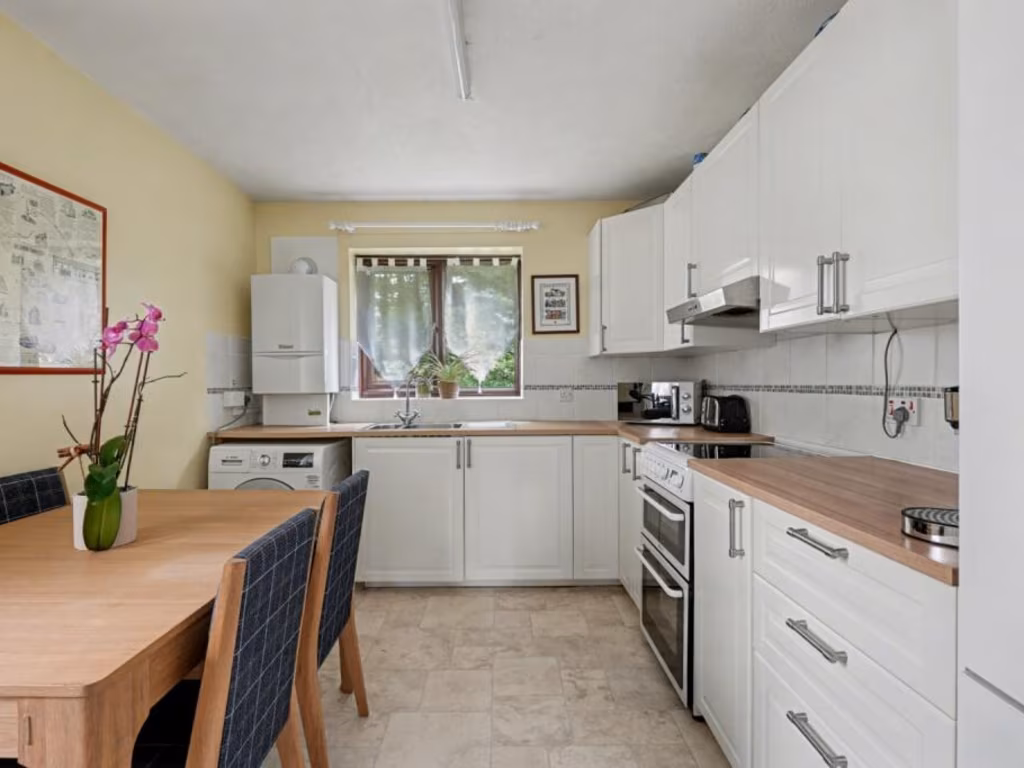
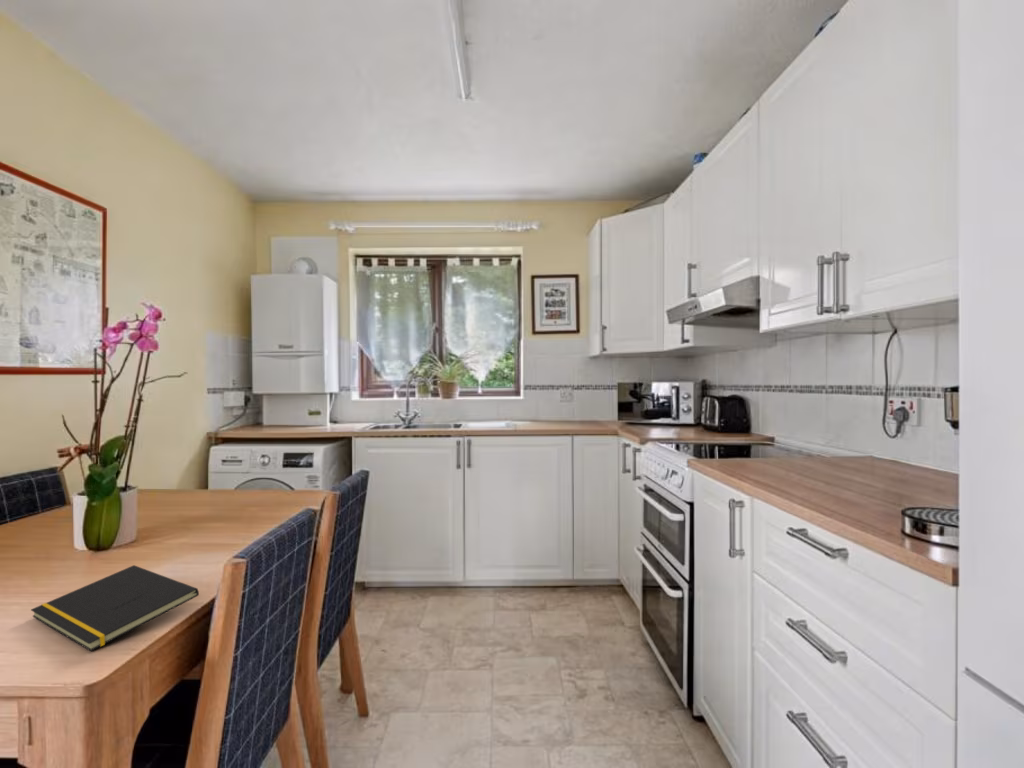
+ notepad [30,564,200,652]
